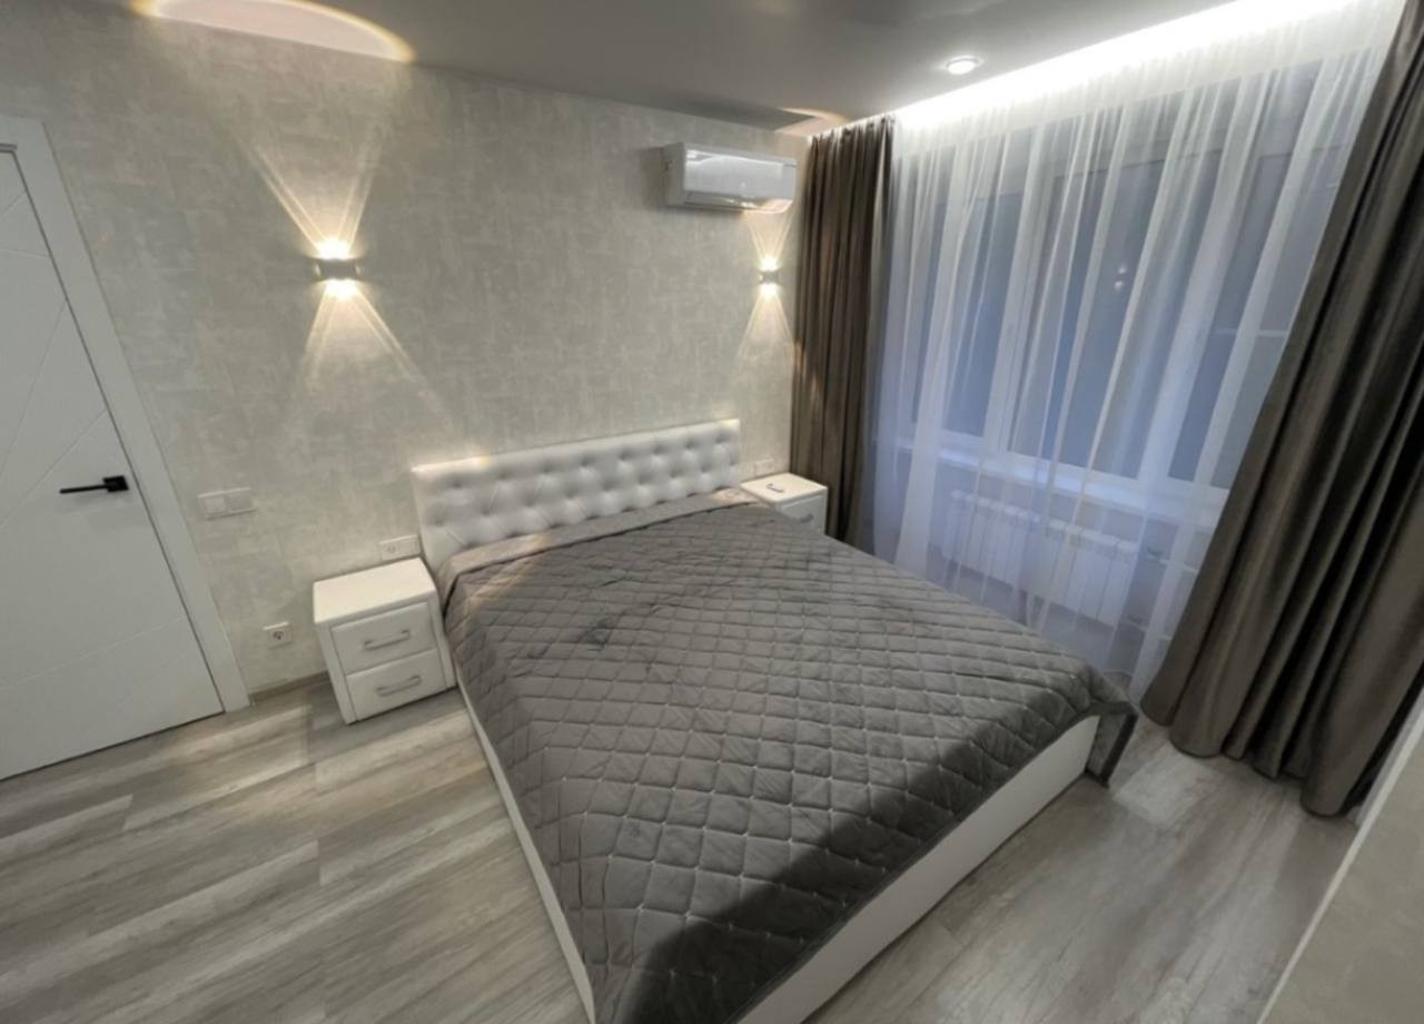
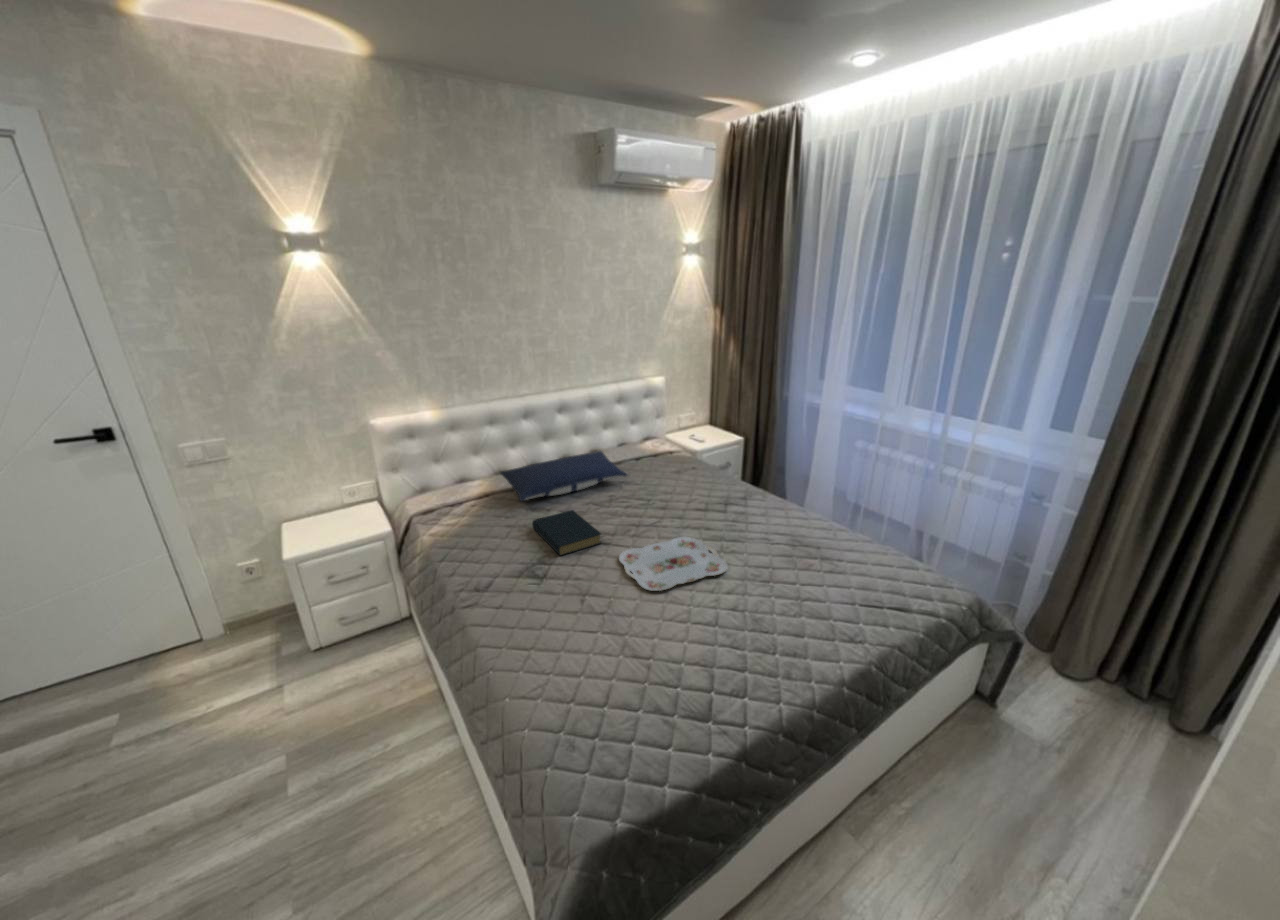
+ hardback book [531,509,603,557]
+ serving tray [618,536,729,592]
+ pillow [498,450,629,503]
